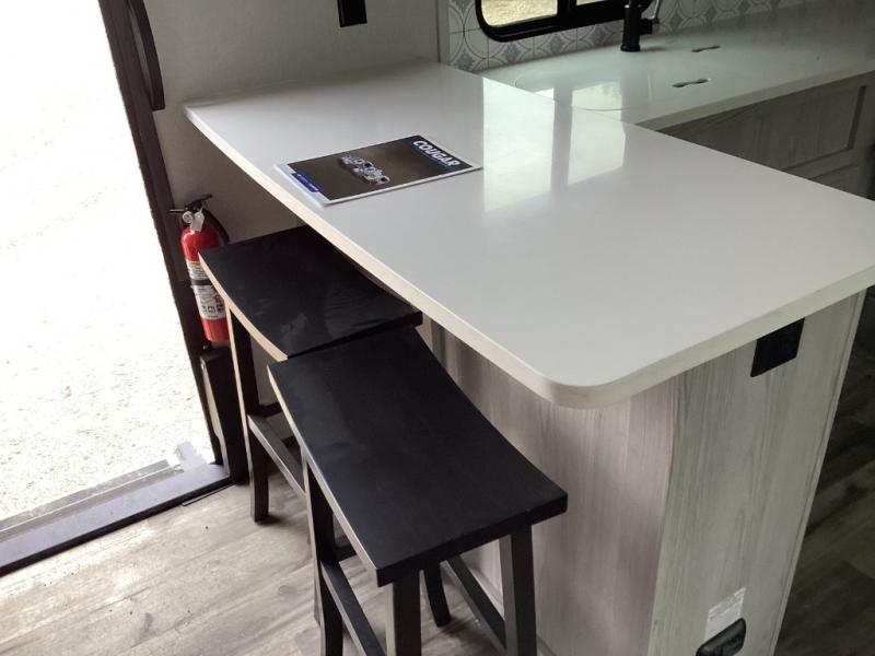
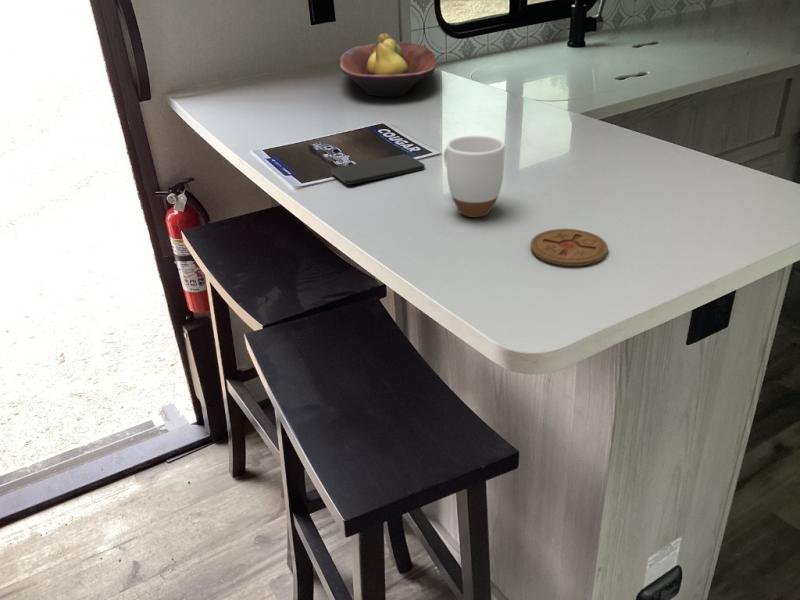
+ smartphone [330,153,426,186]
+ fruit bowl [338,32,437,98]
+ mug [443,134,506,218]
+ coaster [529,228,609,267]
